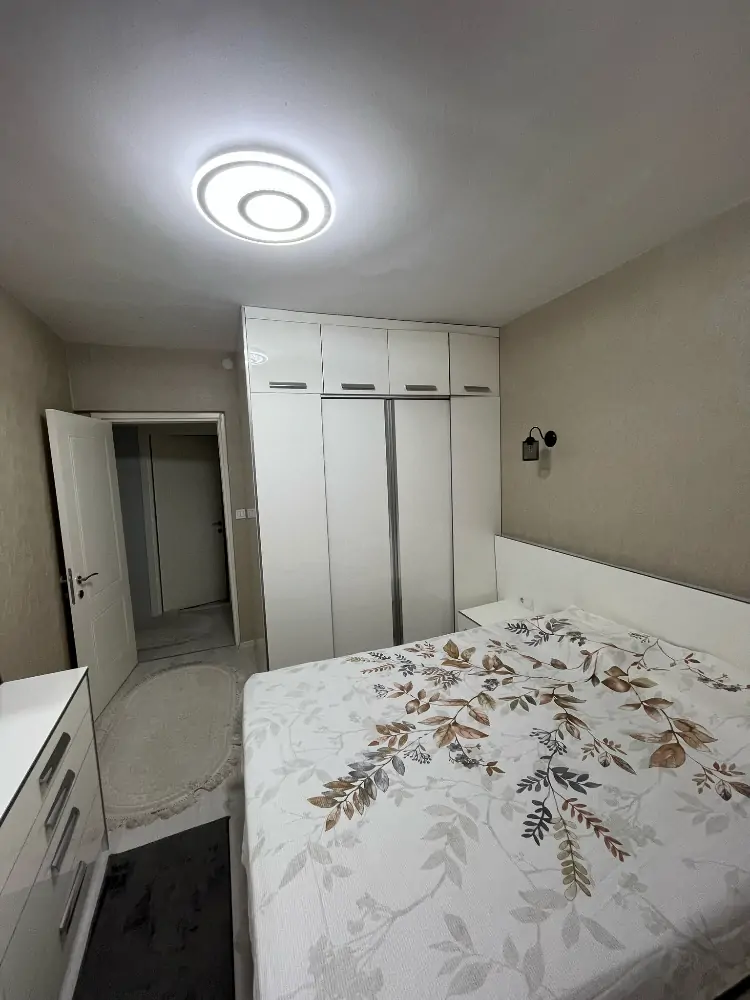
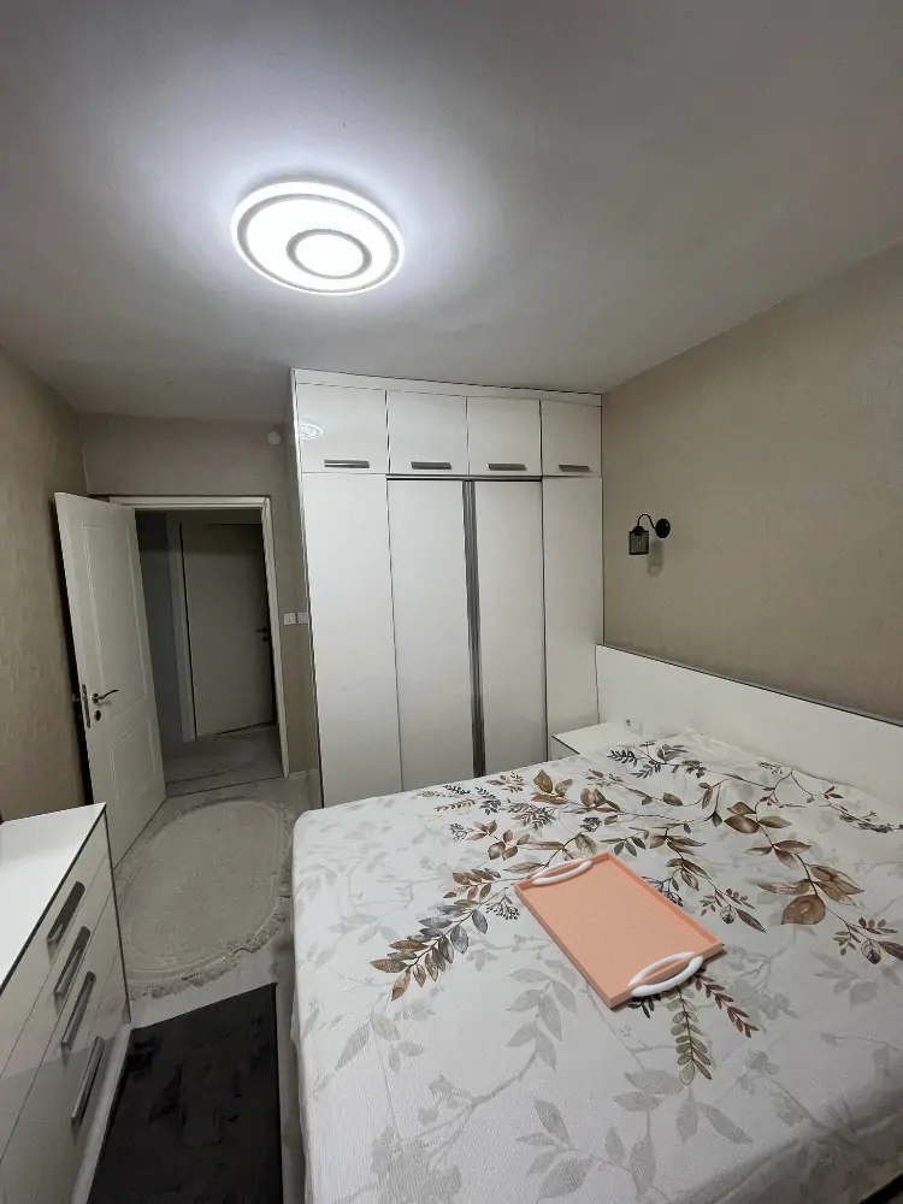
+ serving tray [513,850,724,1009]
